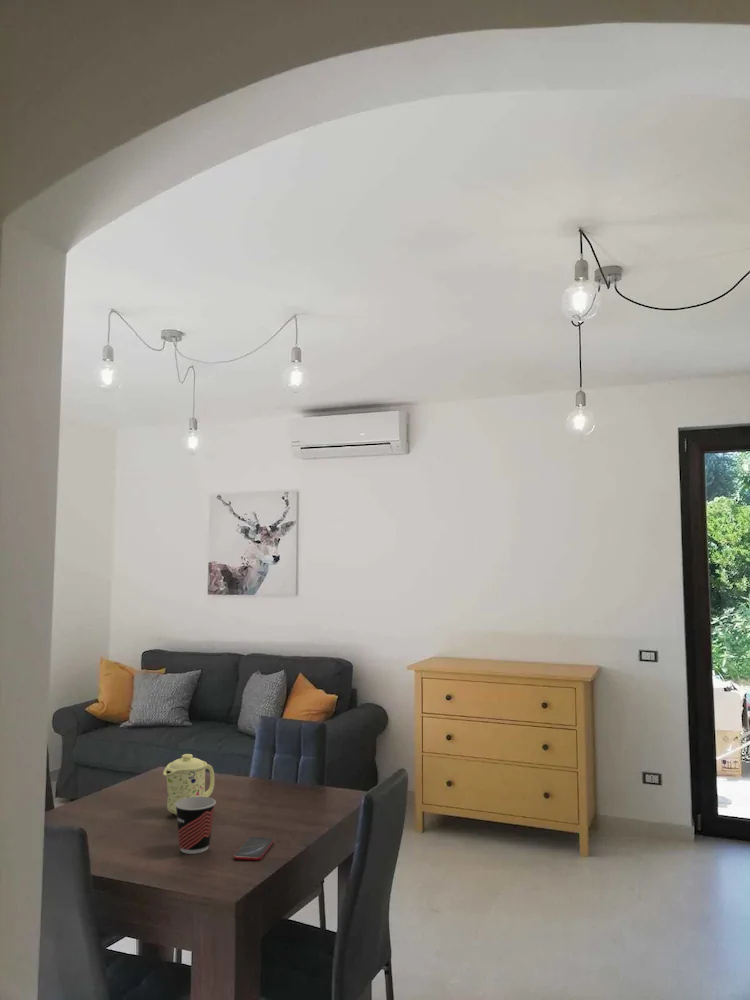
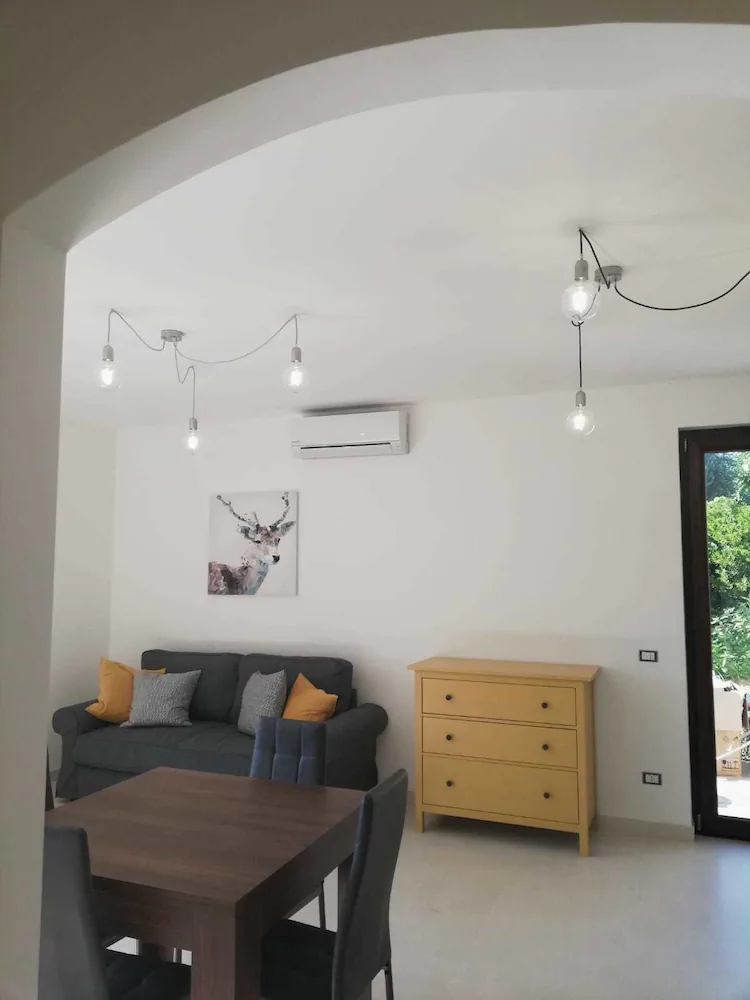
- mug [162,753,215,816]
- smartphone [233,836,275,861]
- cup [175,797,217,855]
